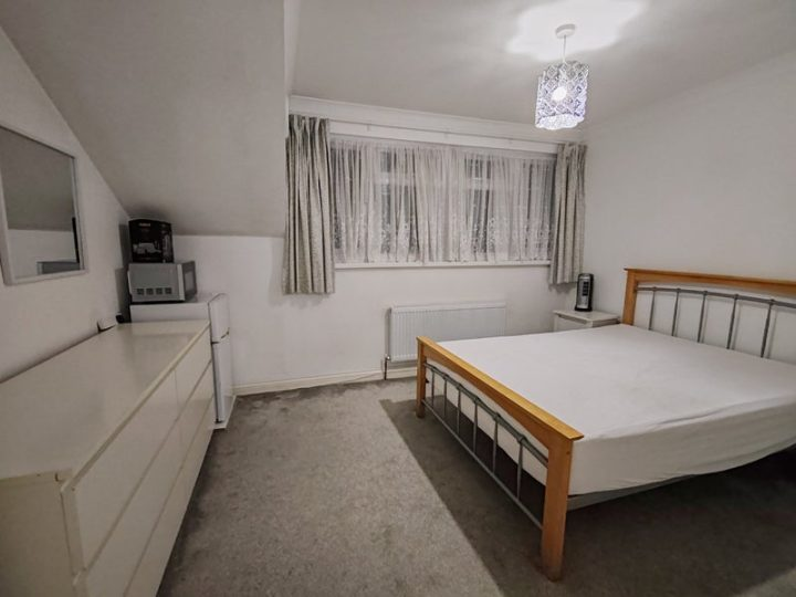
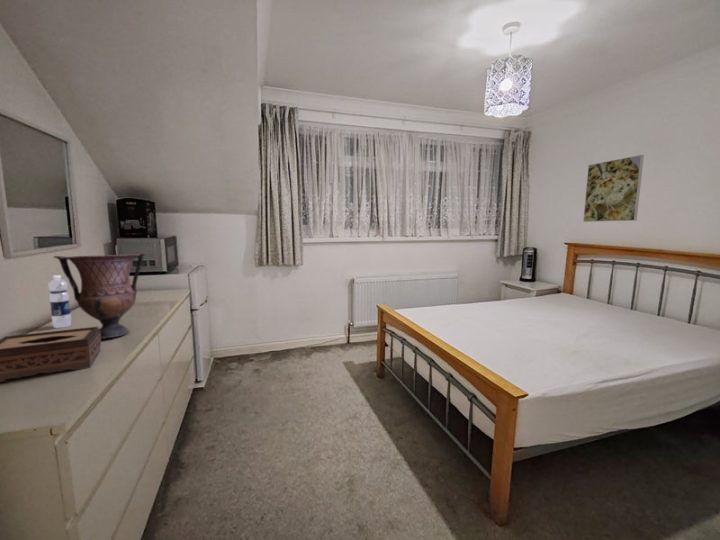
+ tissue box [0,326,102,383]
+ vase [53,251,148,340]
+ water bottle [47,274,72,329]
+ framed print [582,154,645,223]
